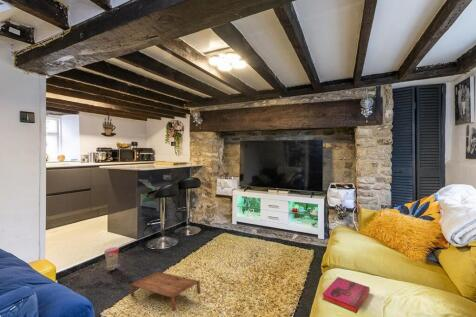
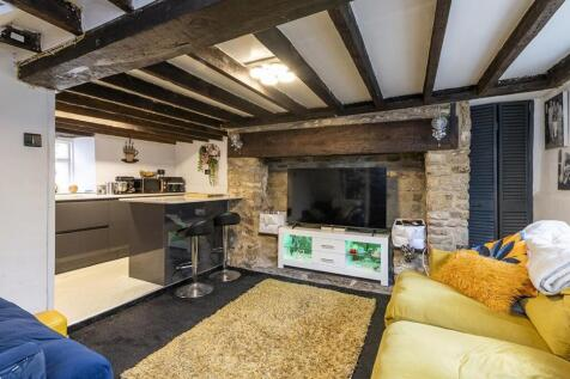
- hardback book [321,276,371,314]
- coffee table [103,246,202,312]
